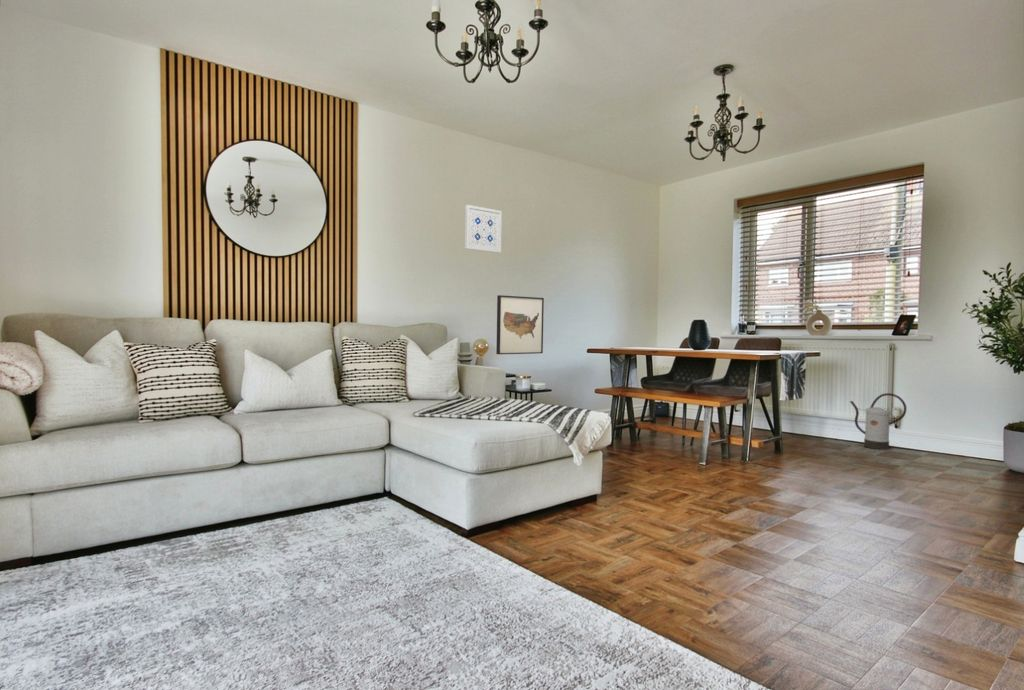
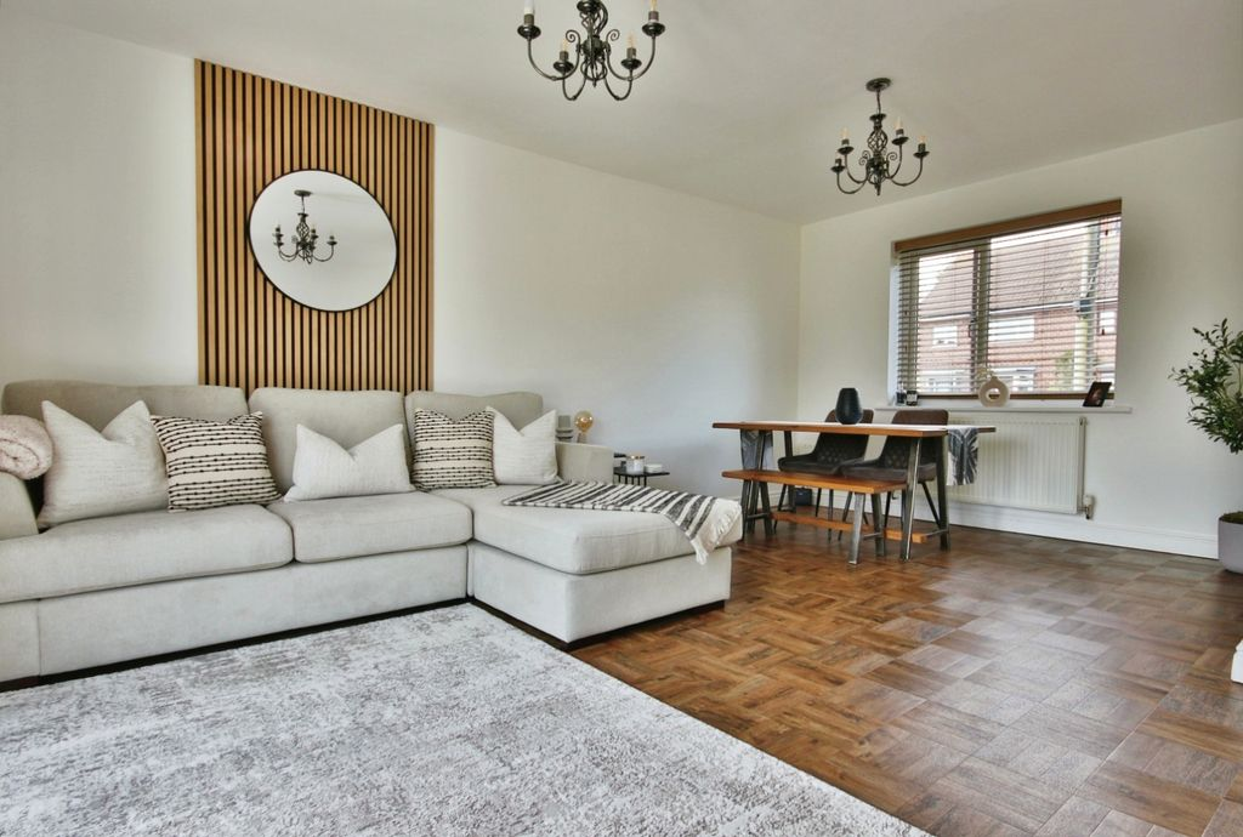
- wall art [495,294,545,355]
- wall art [464,204,503,254]
- watering can [849,392,908,451]
